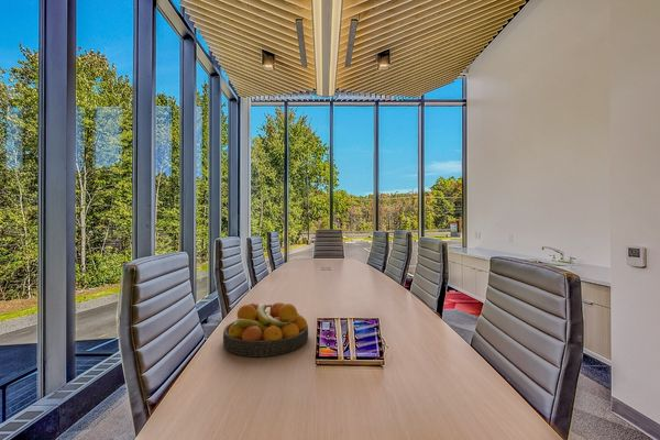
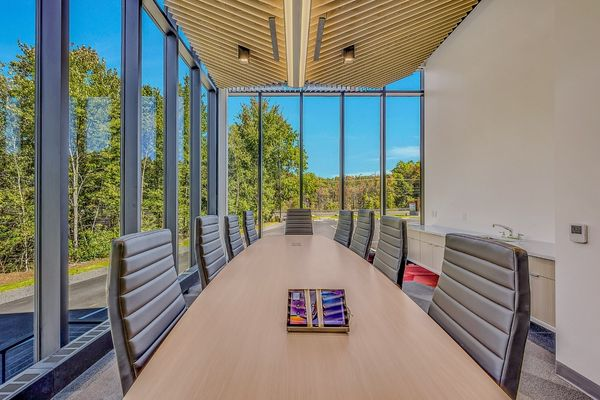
- fruit bowl [222,301,309,358]
